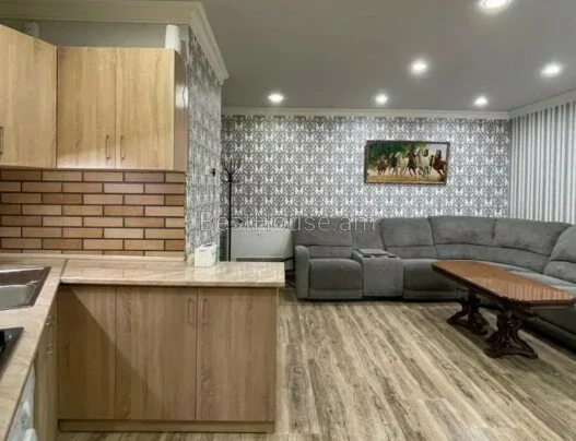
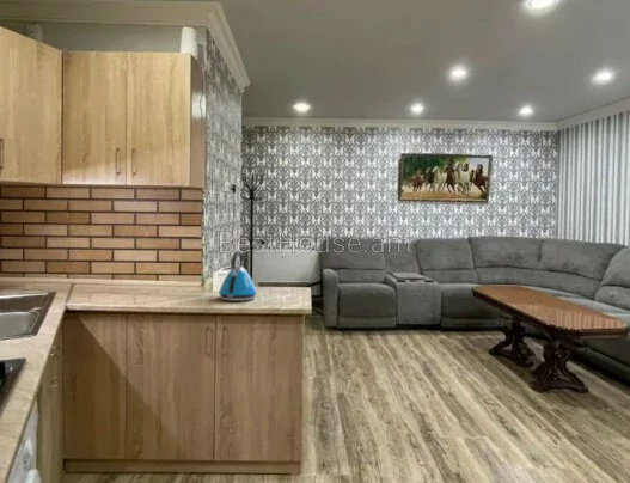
+ kettle [218,250,258,301]
